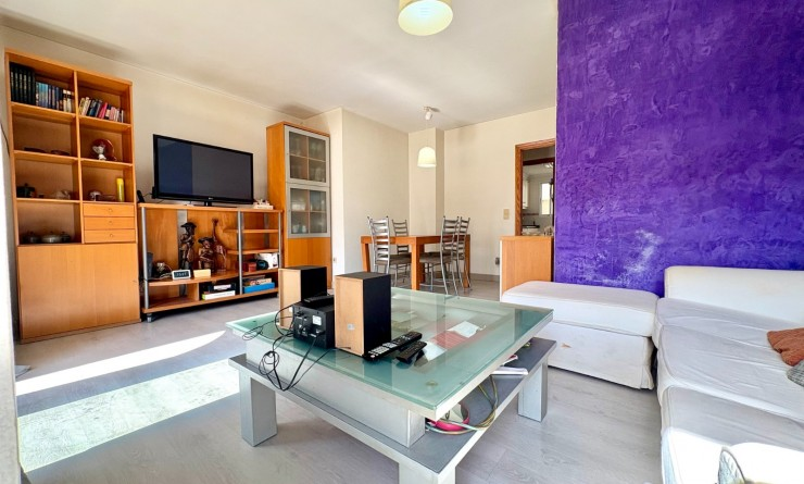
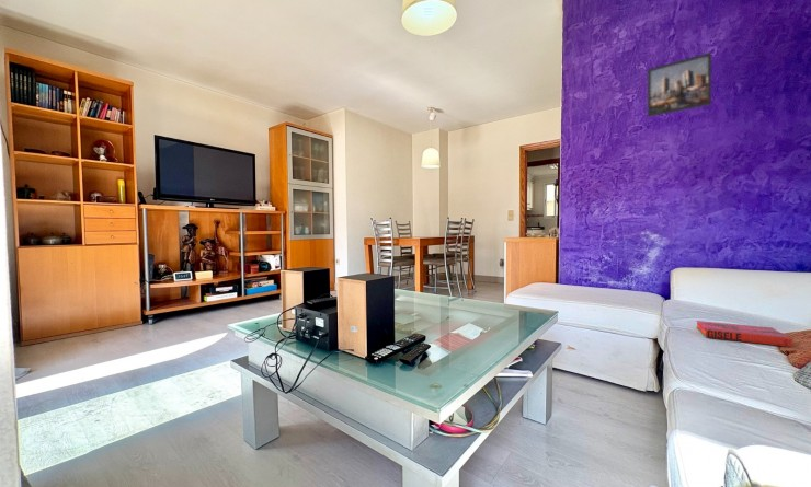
+ hardback book [695,320,793,348]
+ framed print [647,51,712,118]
